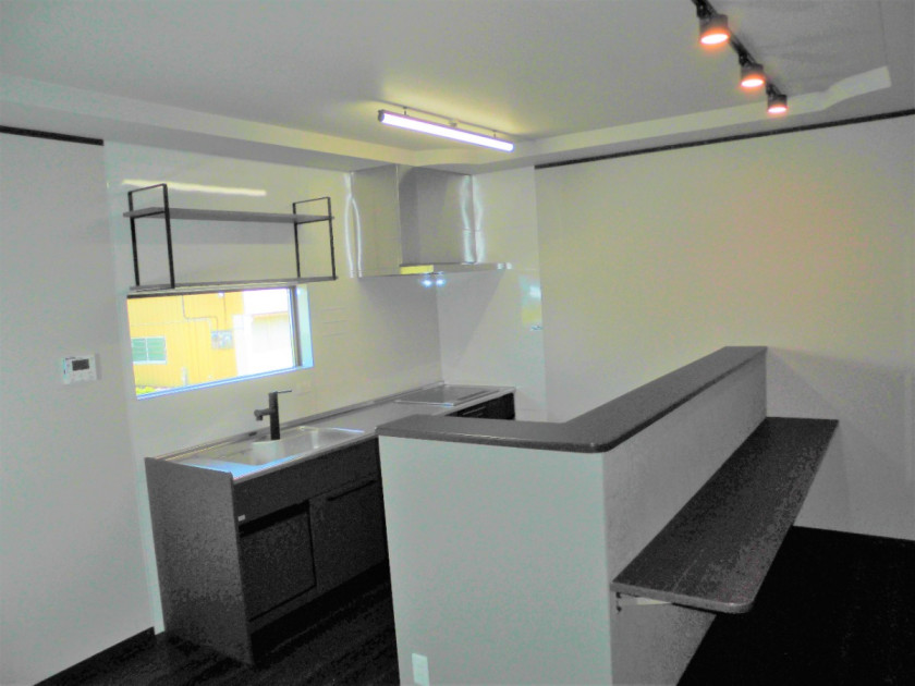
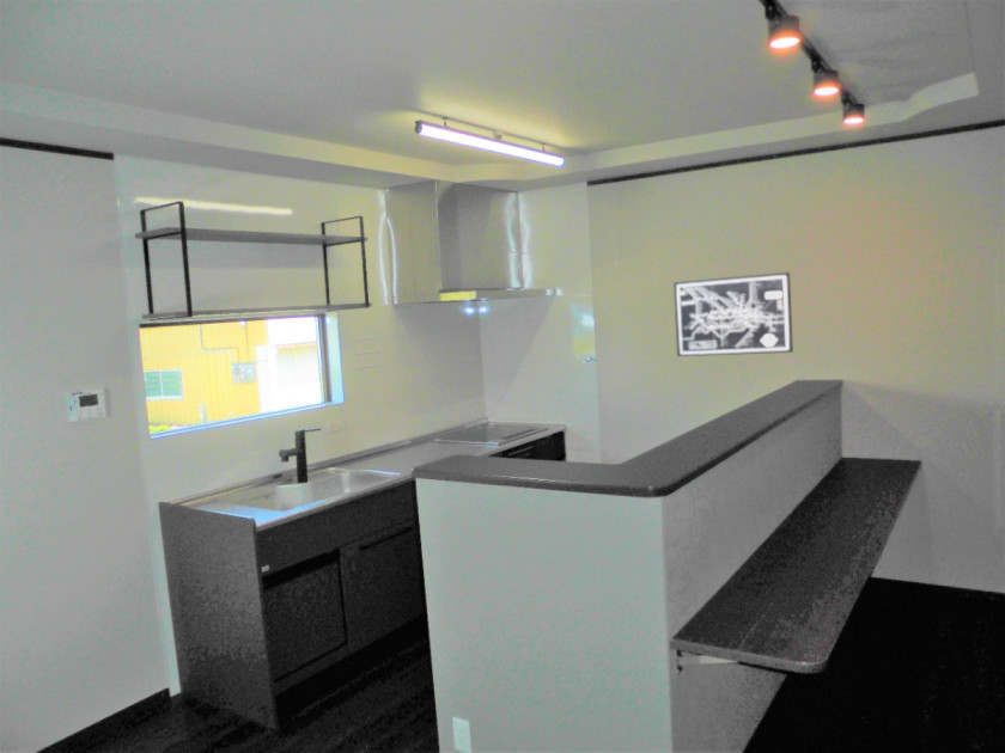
+ wall art [672,271,794,357]
